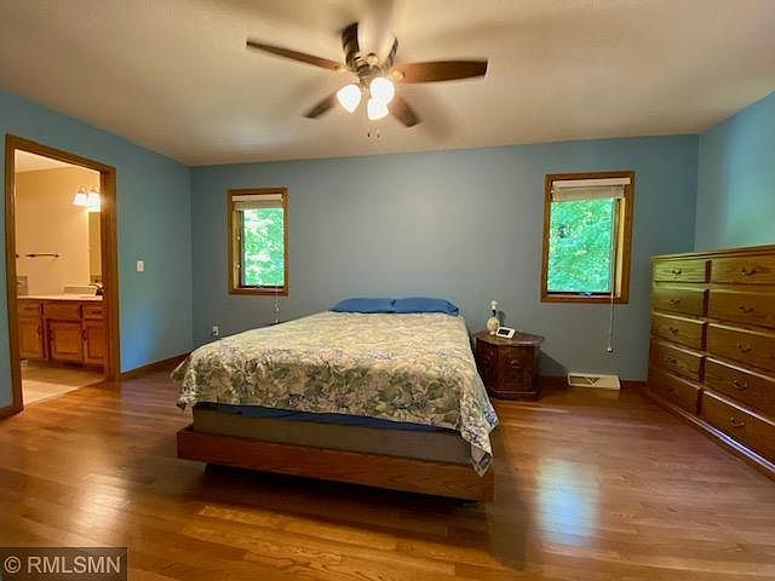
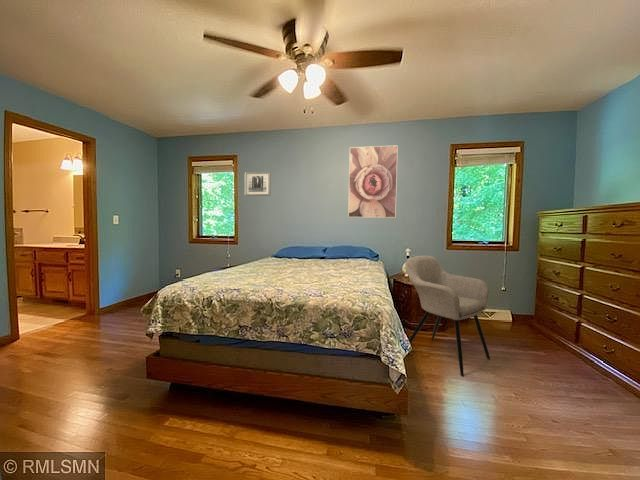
+ wall art [244,171,272,197]
+ armchair [405,255,491,377]
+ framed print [347,144,399,219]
